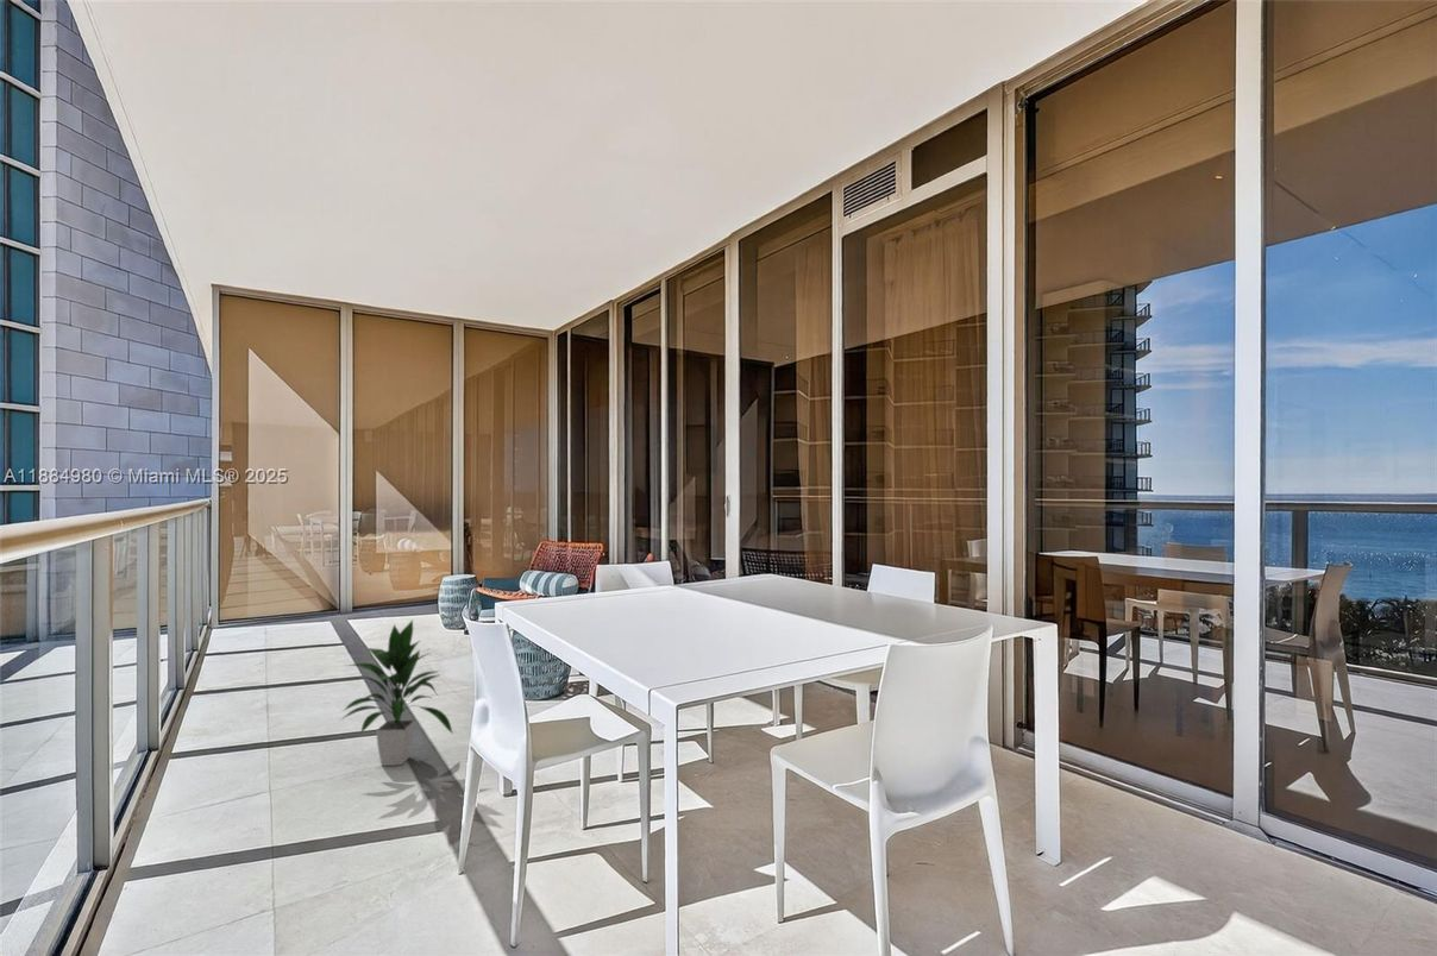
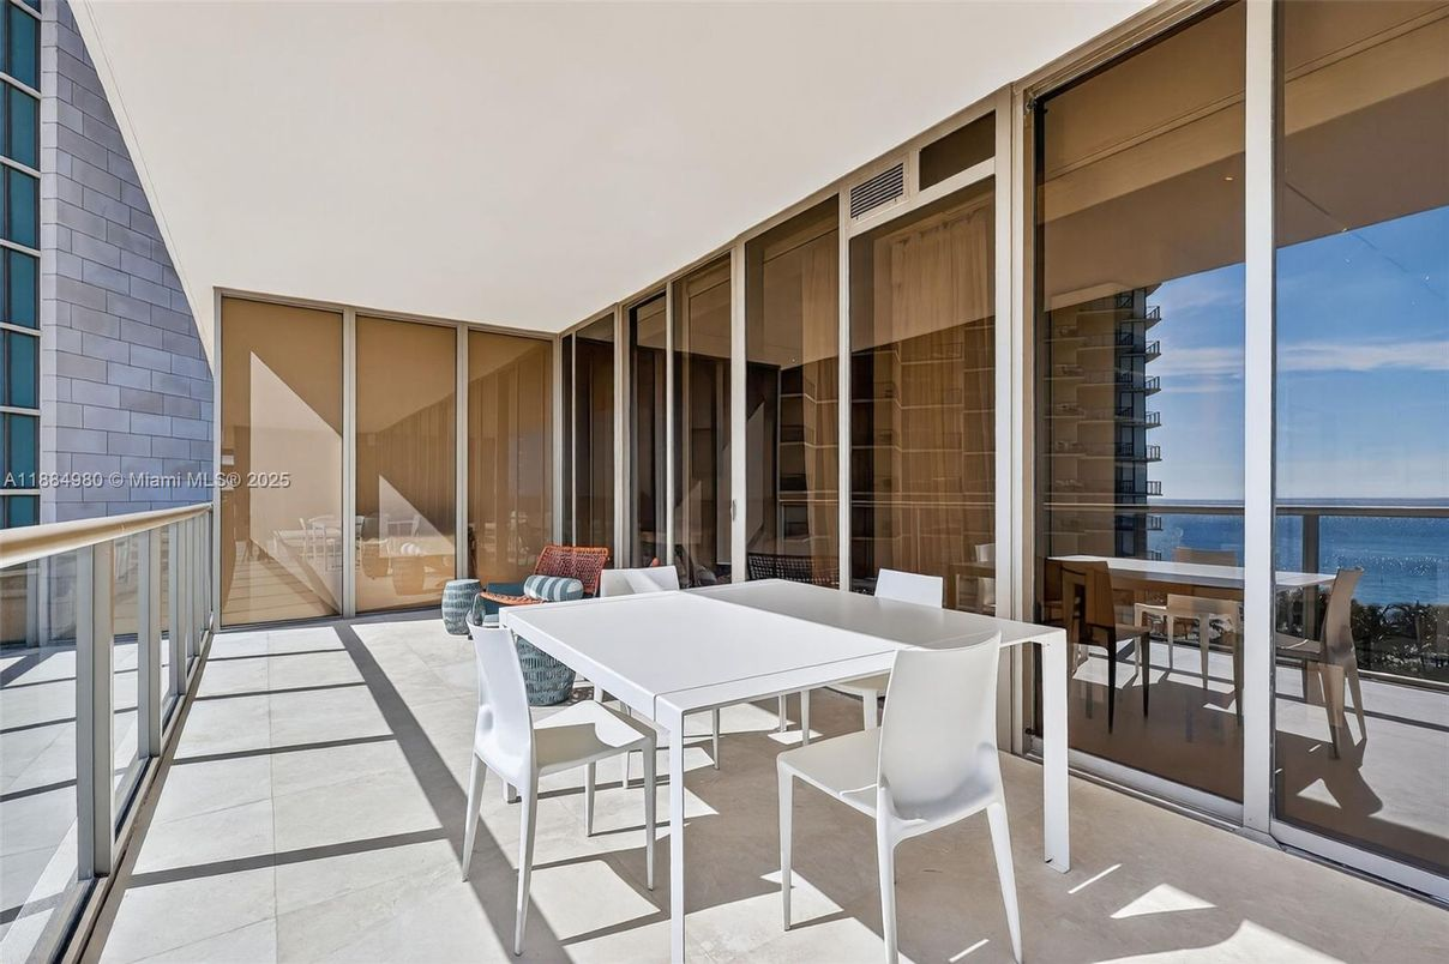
- indoor plant [339,618,454,767]
